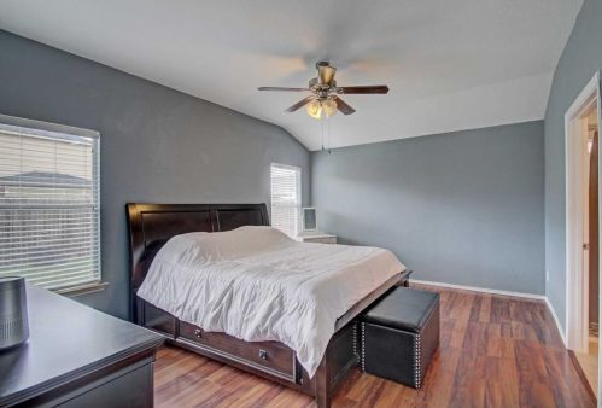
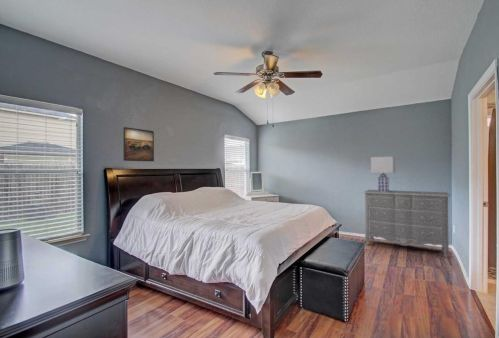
+ dresser [362,189,451,259]
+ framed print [122,126,155,162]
+ lamp [370,155,397,192]
